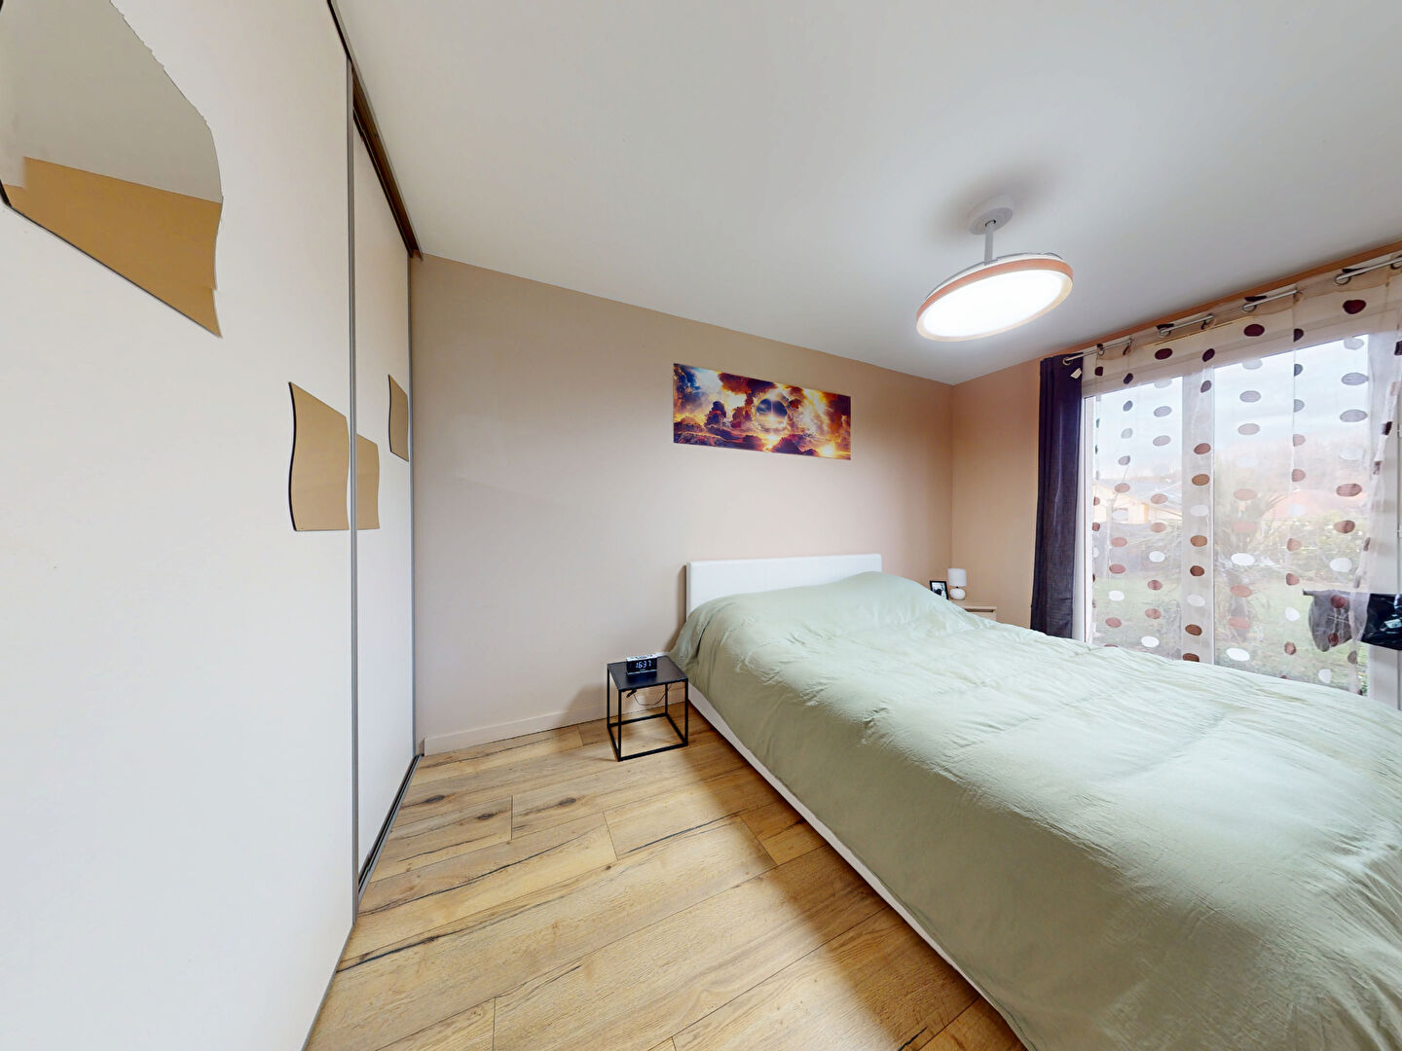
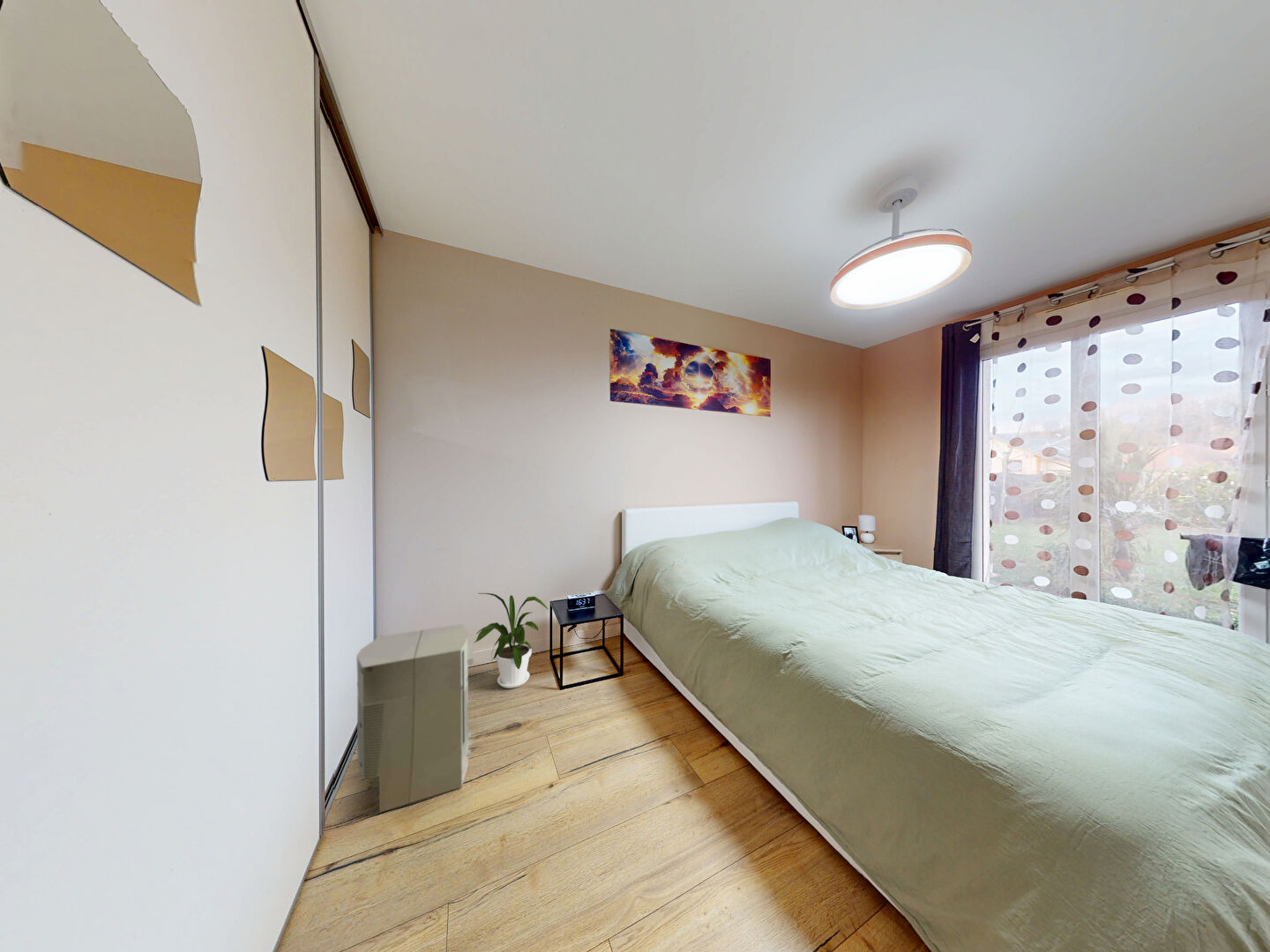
+ air purifier [355,623,474,814]
+ house plant [474,592,549,689]
